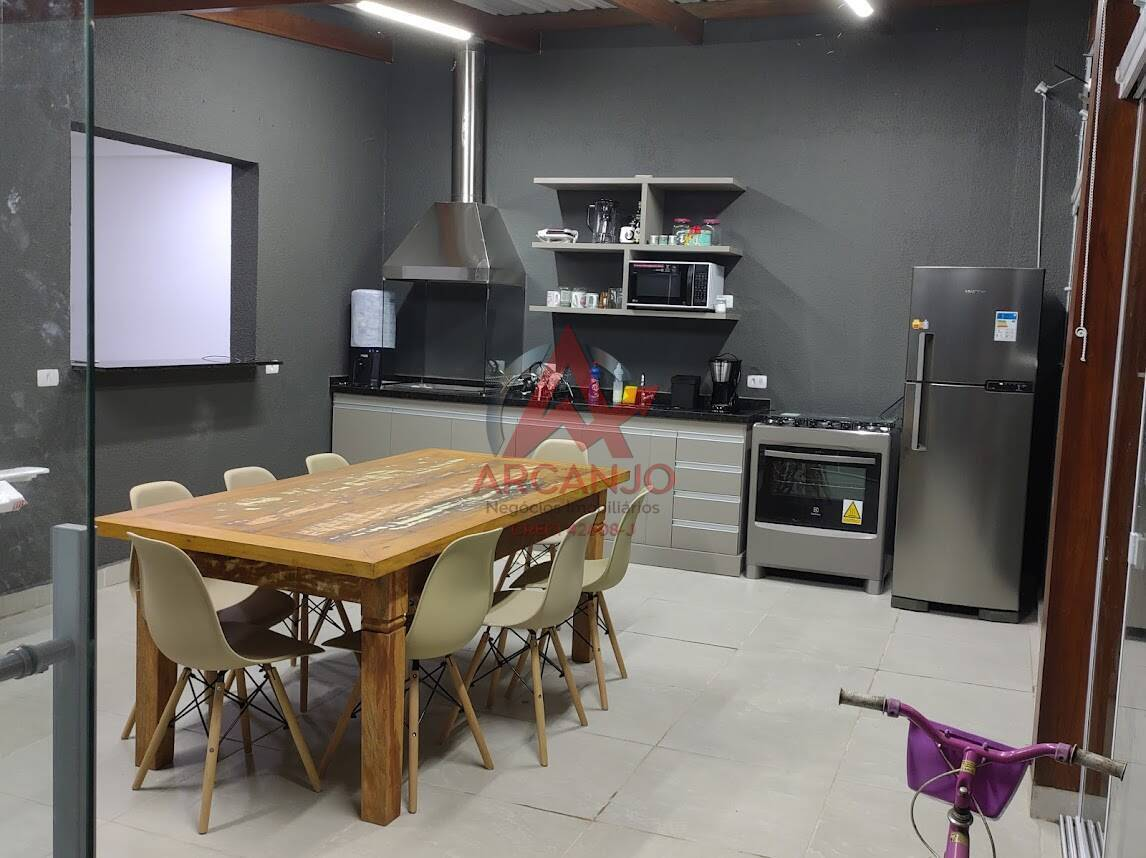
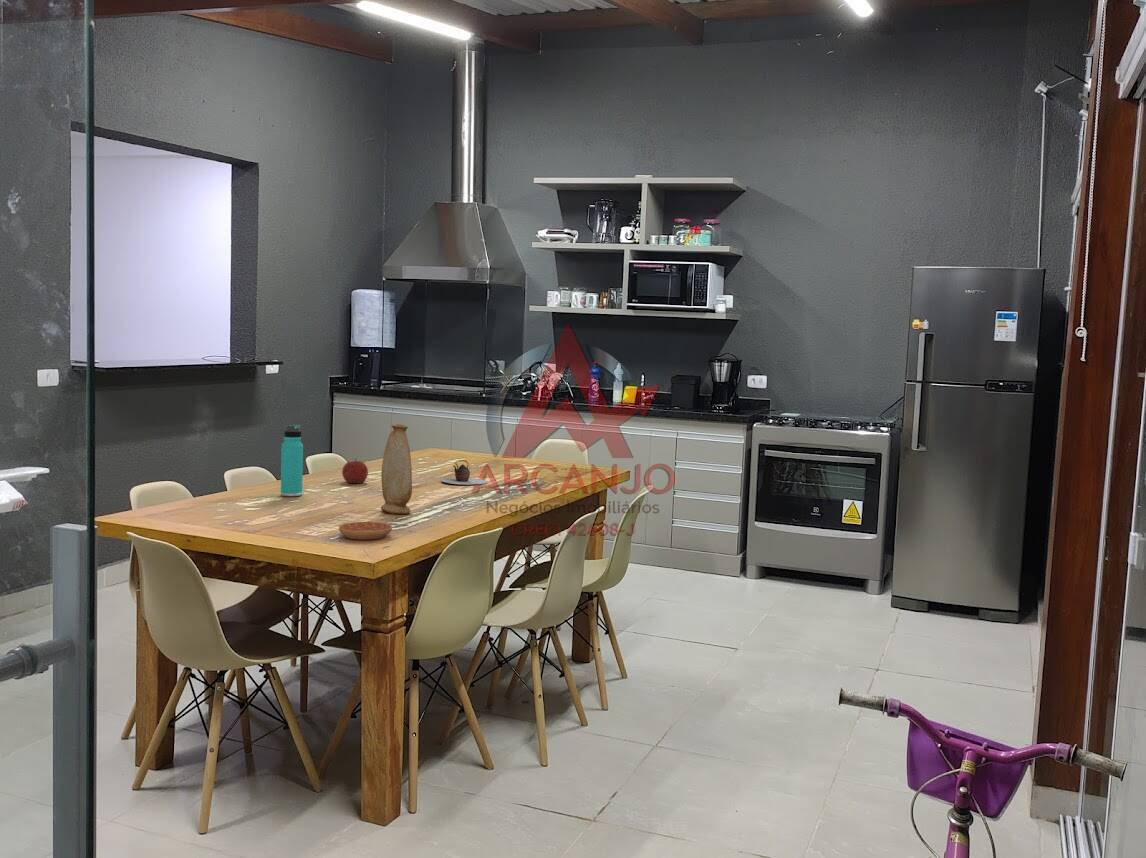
+ vase [380,423,413,515]
+ teapot [440,459,489,486]
+ saucer [338,521,393,541]
+ thermos bottle [280,424,304,497]
+ fruit [341,457,369,485]
